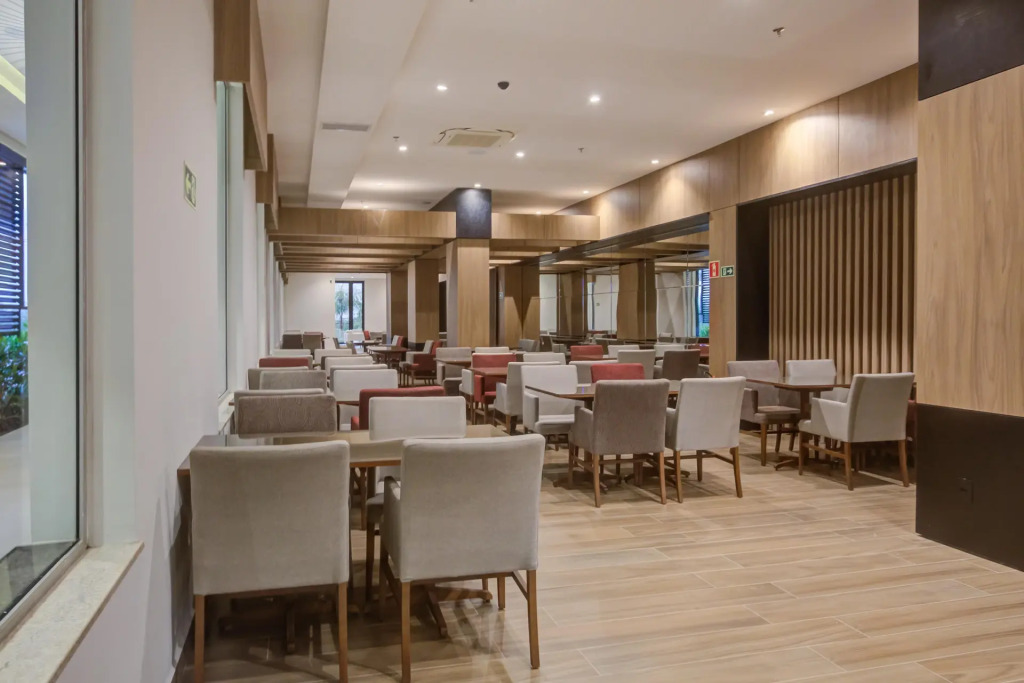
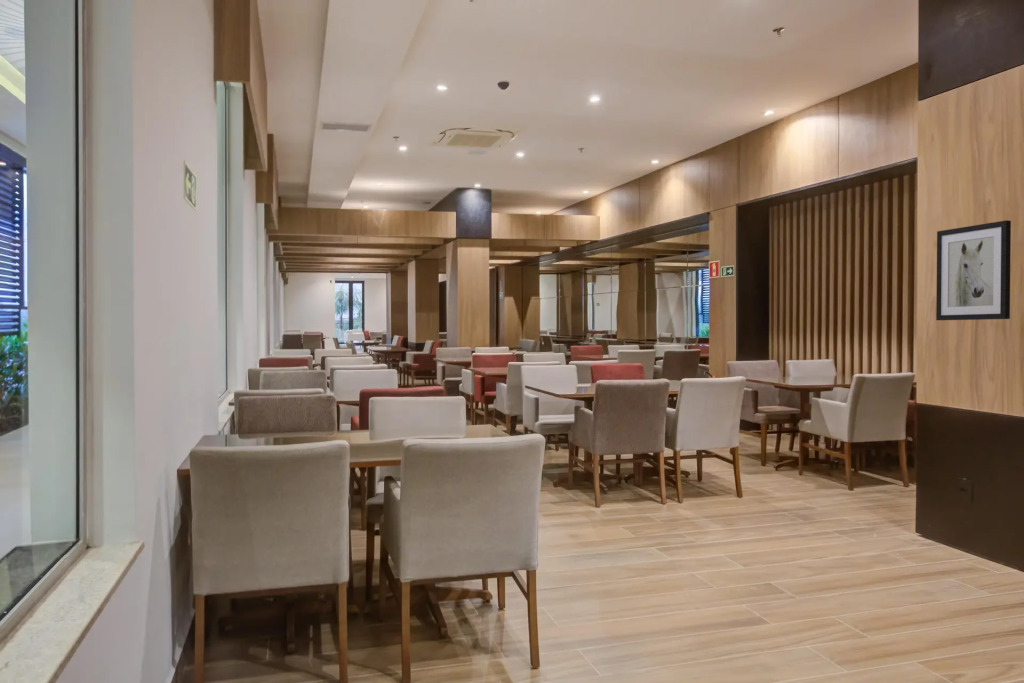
+ wall art [935,219,1012,321]
